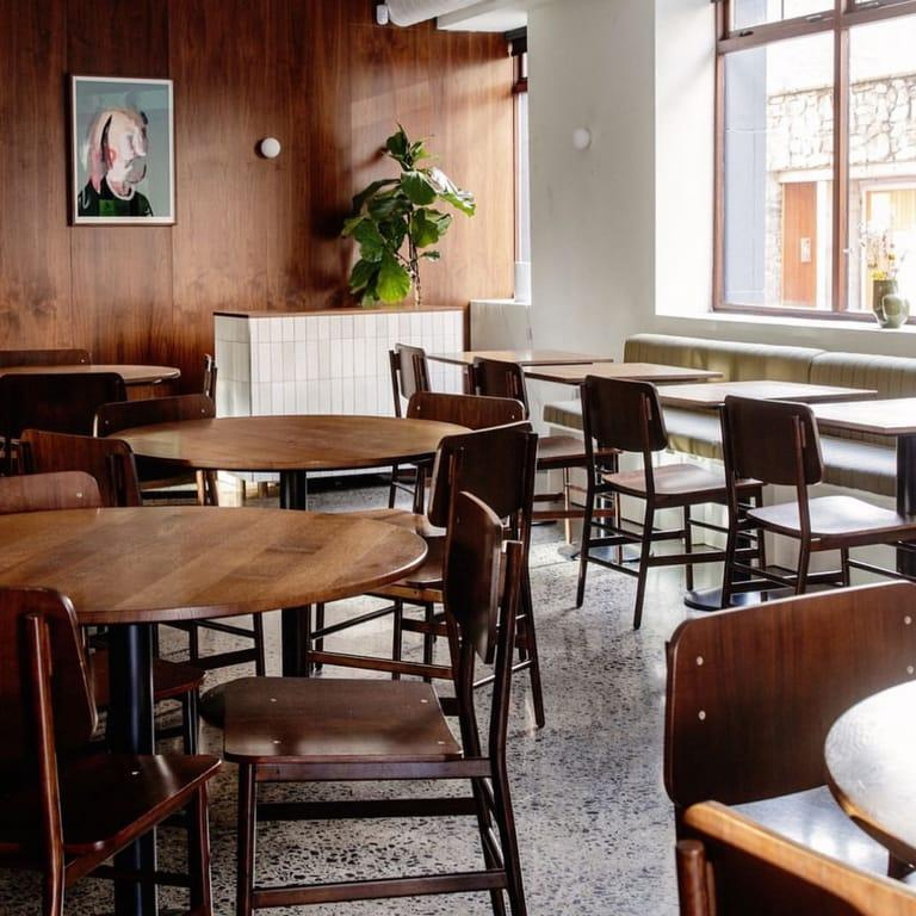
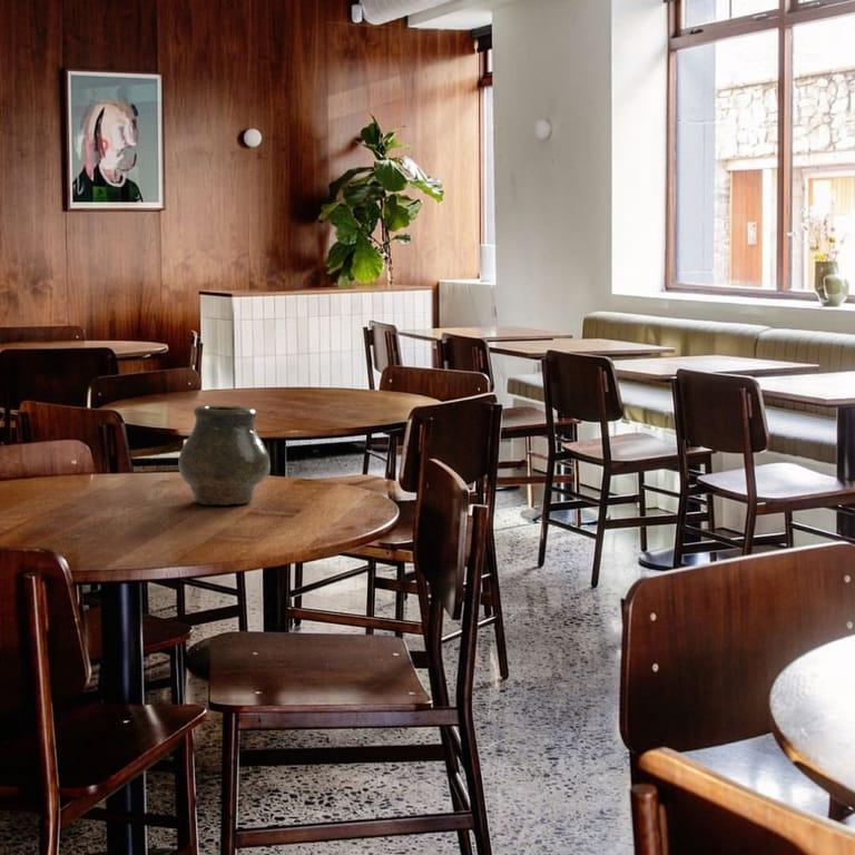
+ vase [178,404,272,507]
